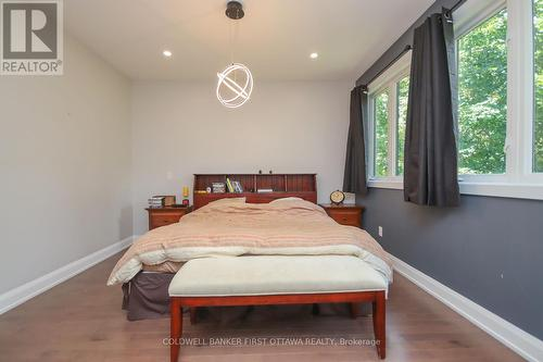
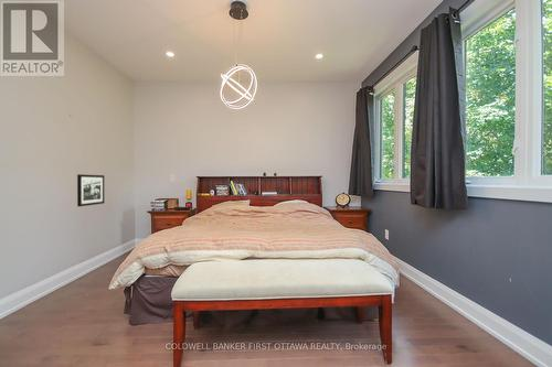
+ picture frame [76,173,105,207]
